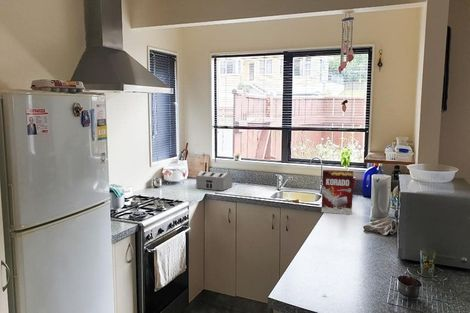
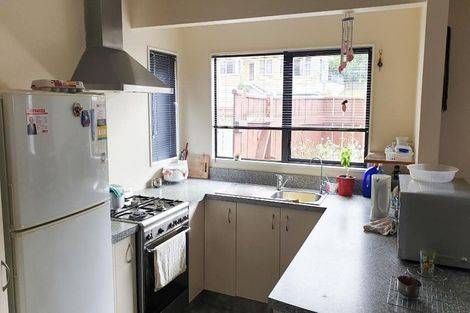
- cereal box [321,169,354,216]
- toaster [195,170,233,192]
